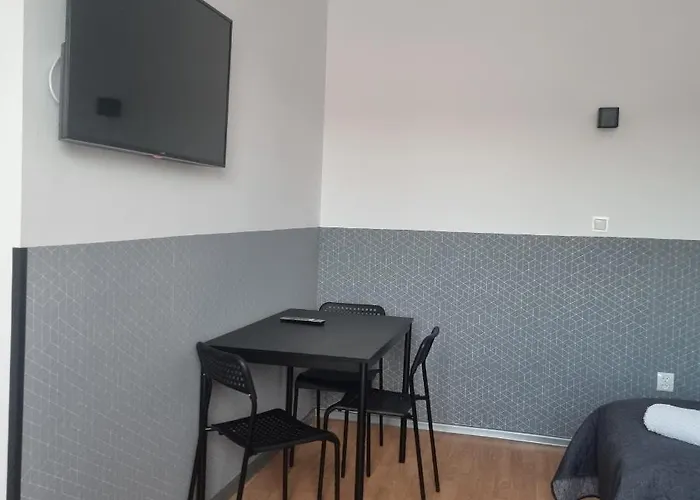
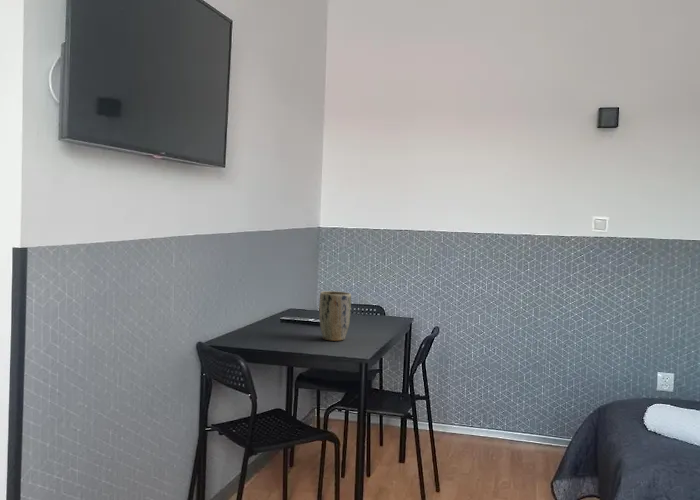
+ plant pot [318,290,352,342]
